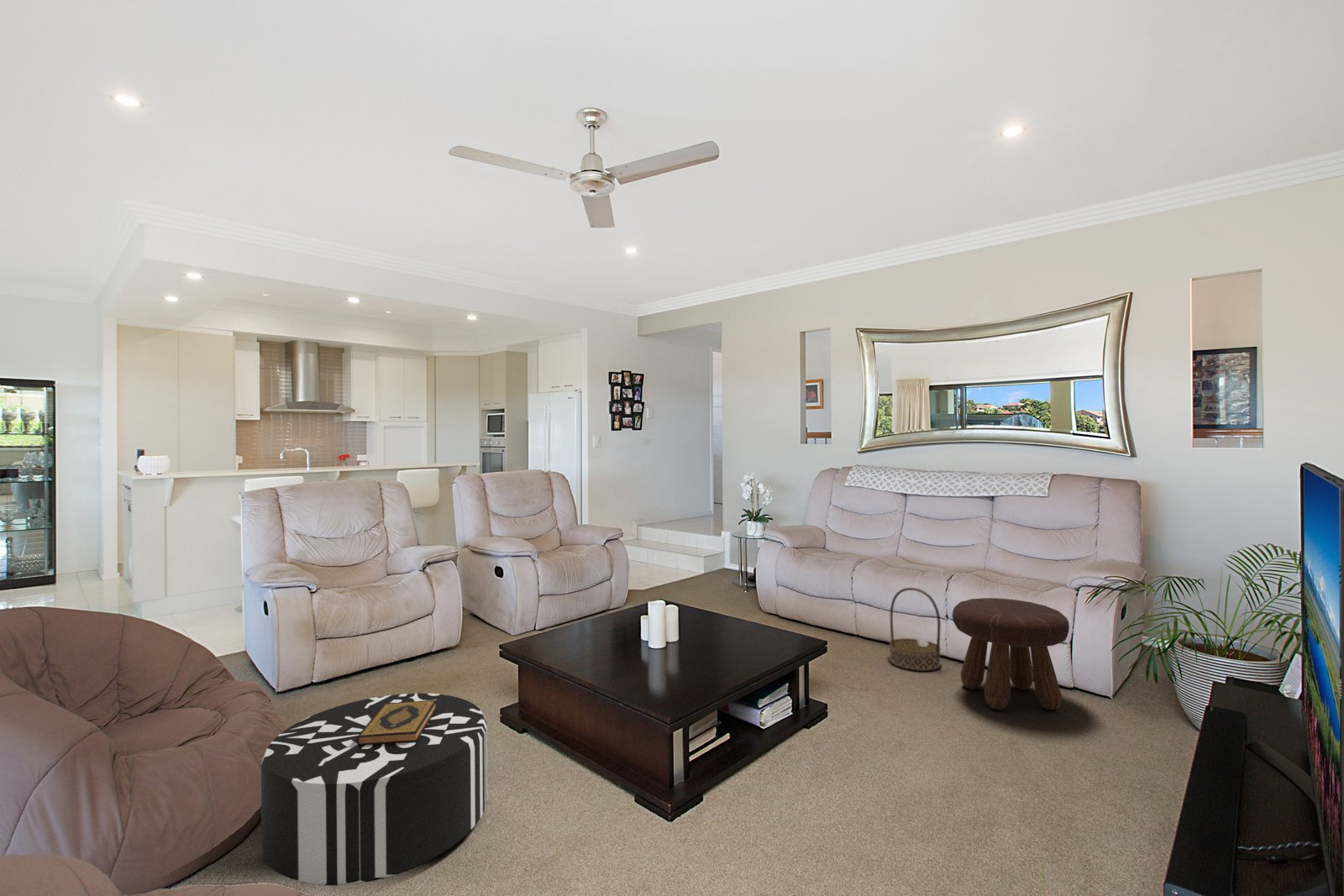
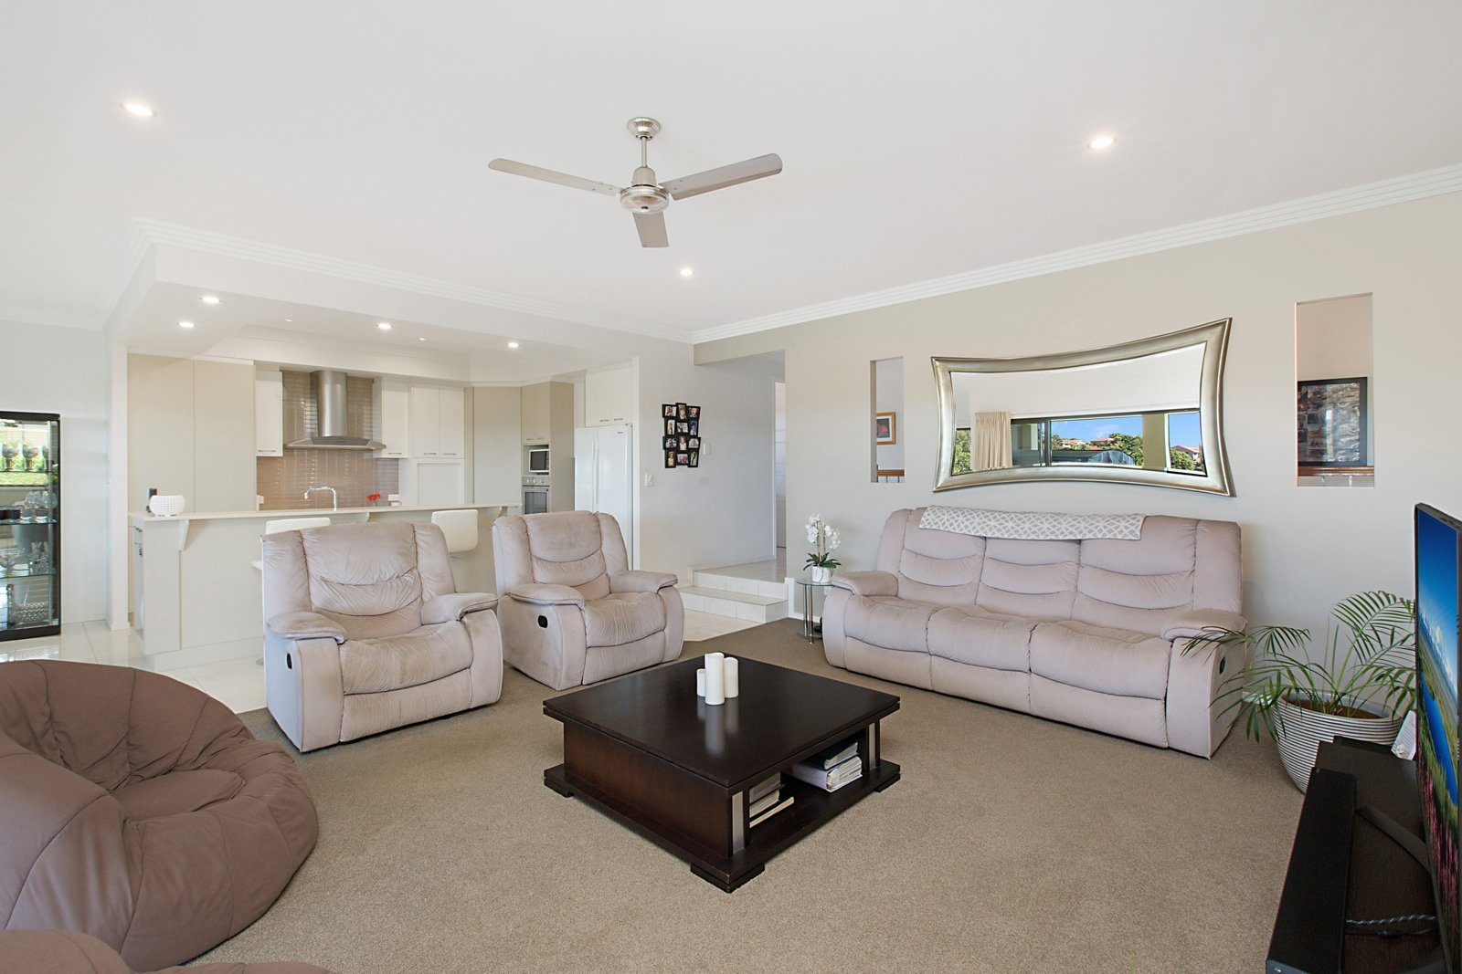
- pouf [260,693,488,887]
- hardback book [357,700,437,745]
- footstool [952,597,1070,710]
- basket [889,587,942,672]
